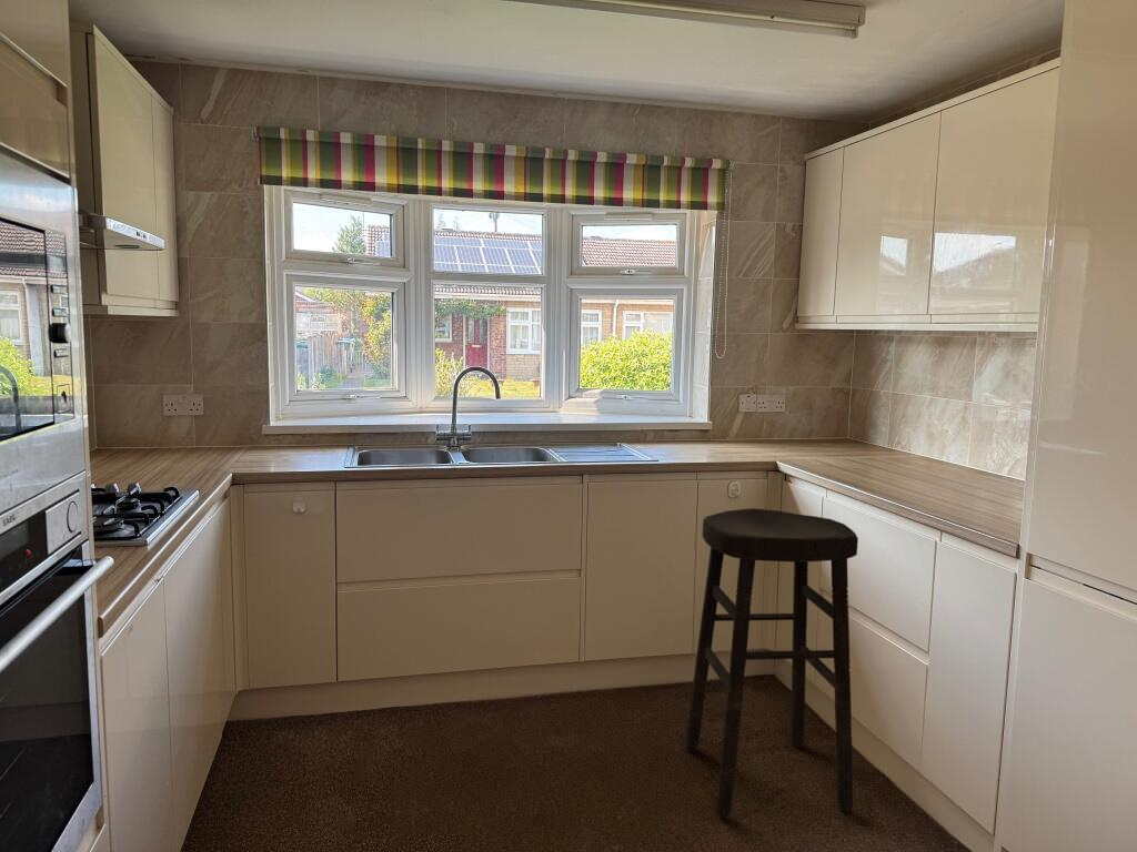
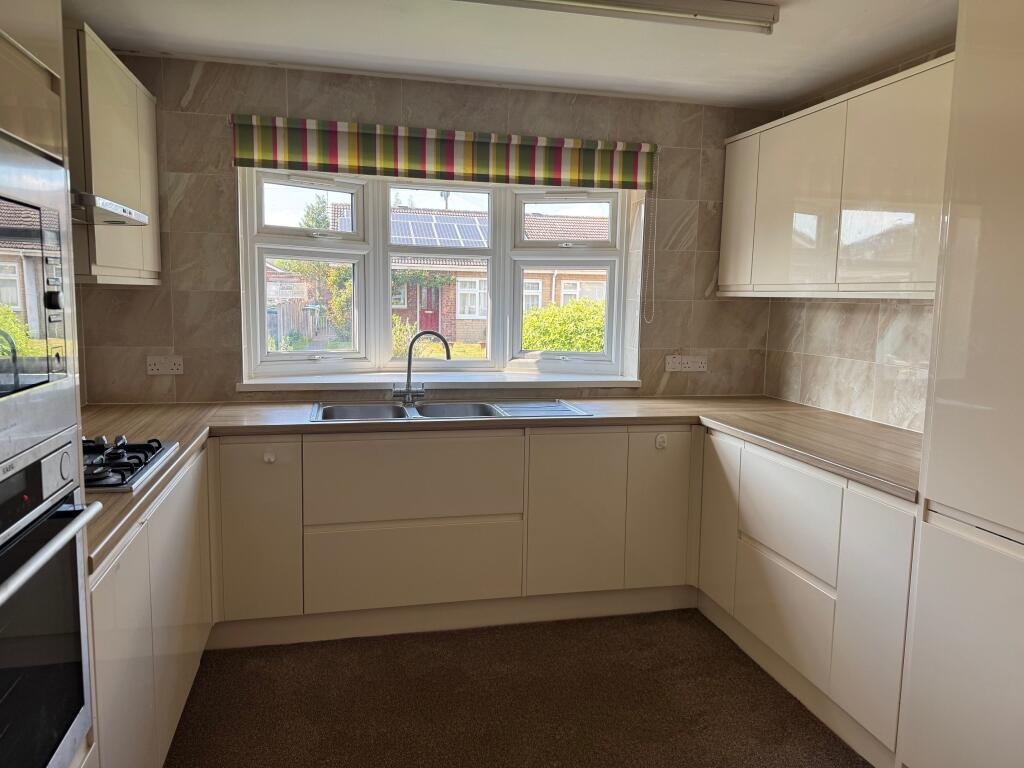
- stool [685,507,859,819]
